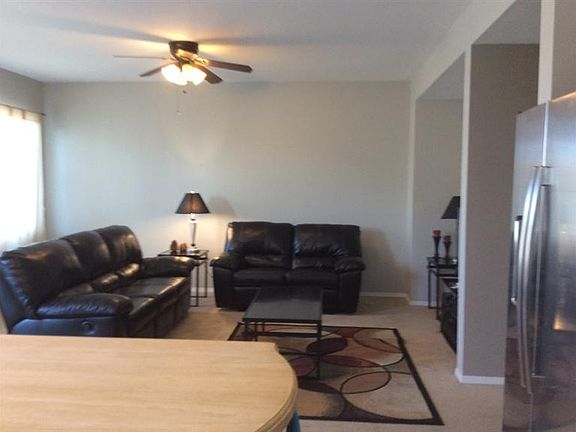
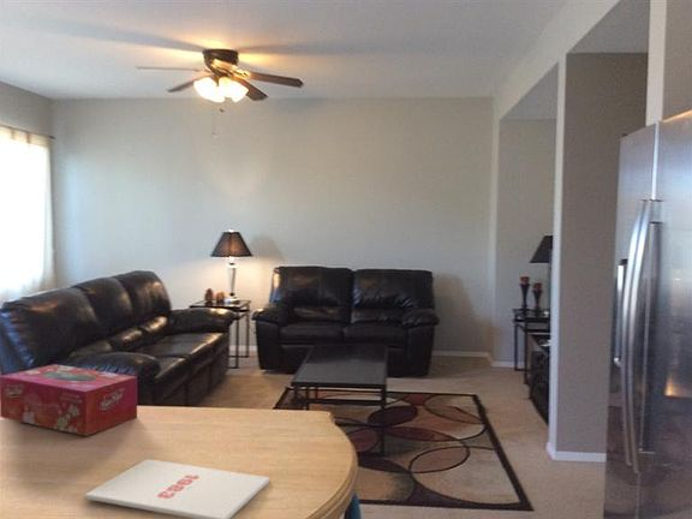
+ magazine [83,458,272,519]
+ tissue box [0,363,138,437]
